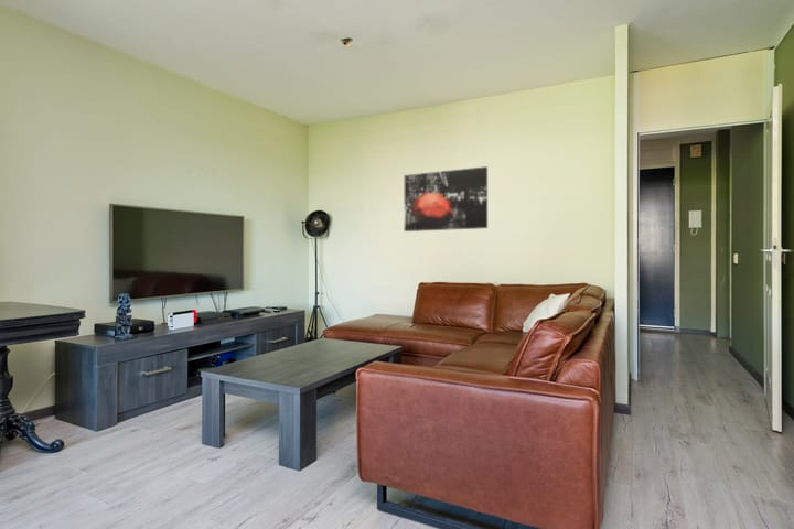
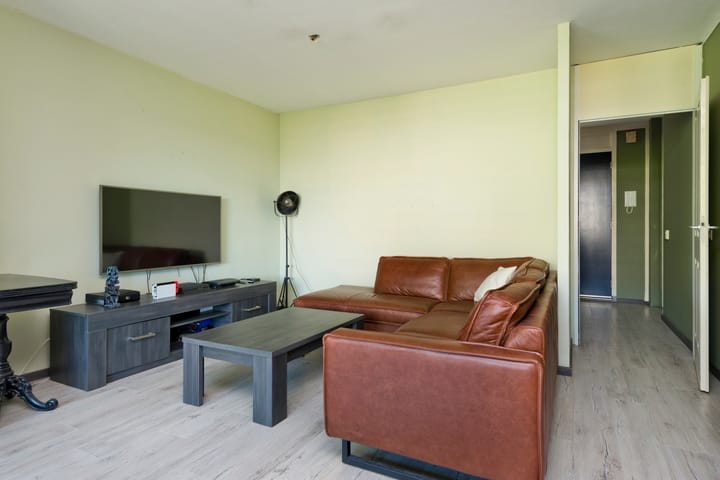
- wall art [404,165,489,233]
